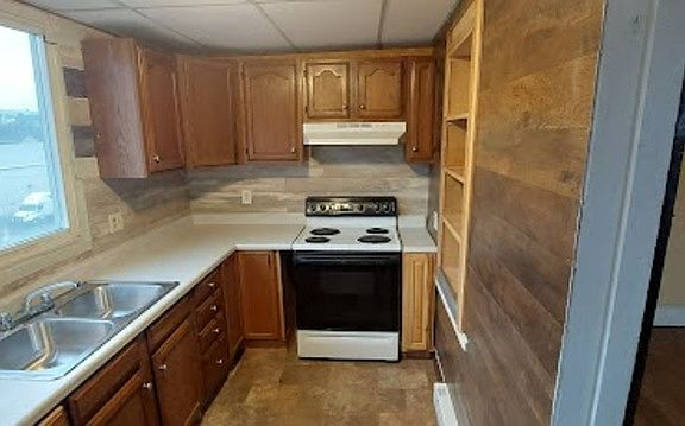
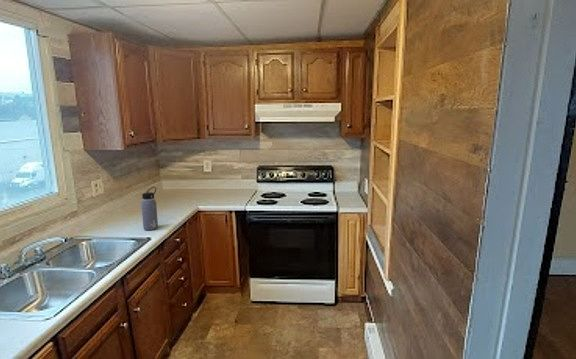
+ water bottle [140,186,159,231]
